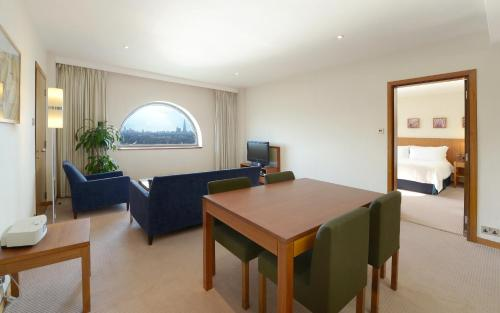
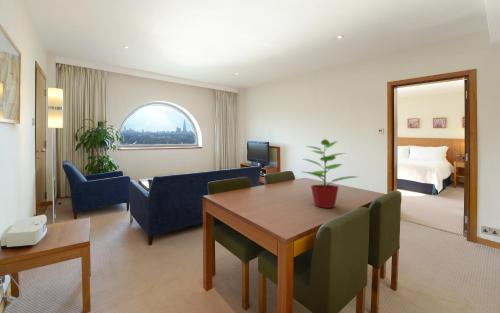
+ potted plant [301,137,359,209]
